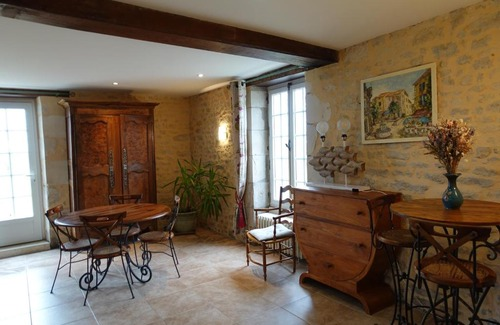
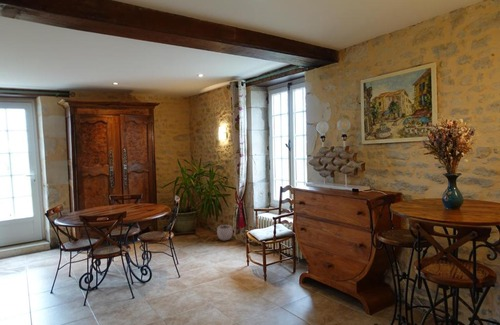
+ plant pot [216,221,234,242]
